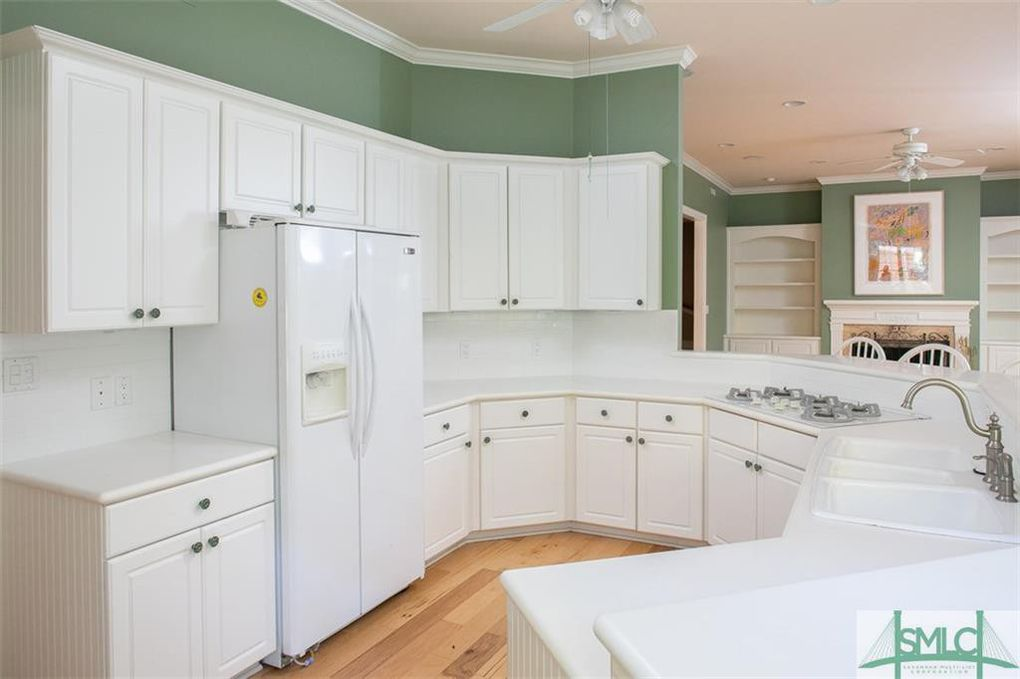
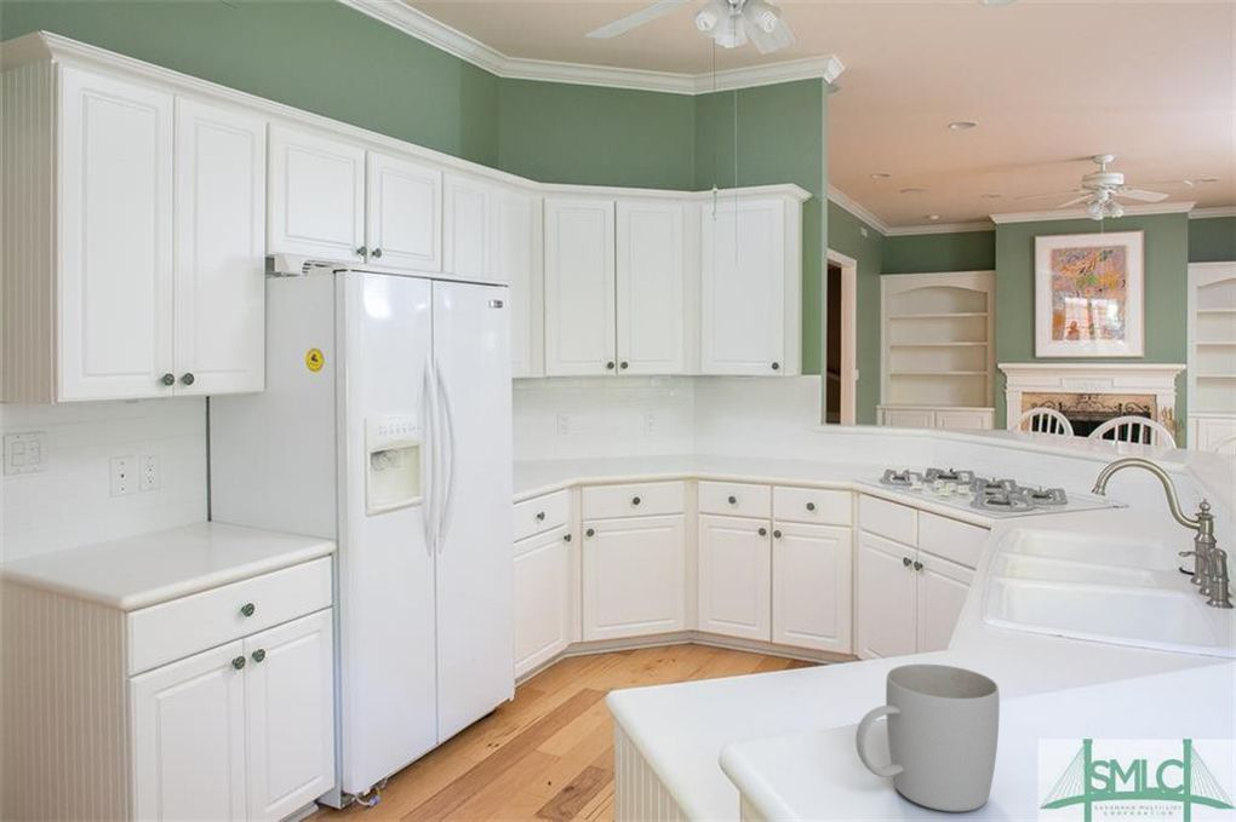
+ mug [854,663,1001,812]
